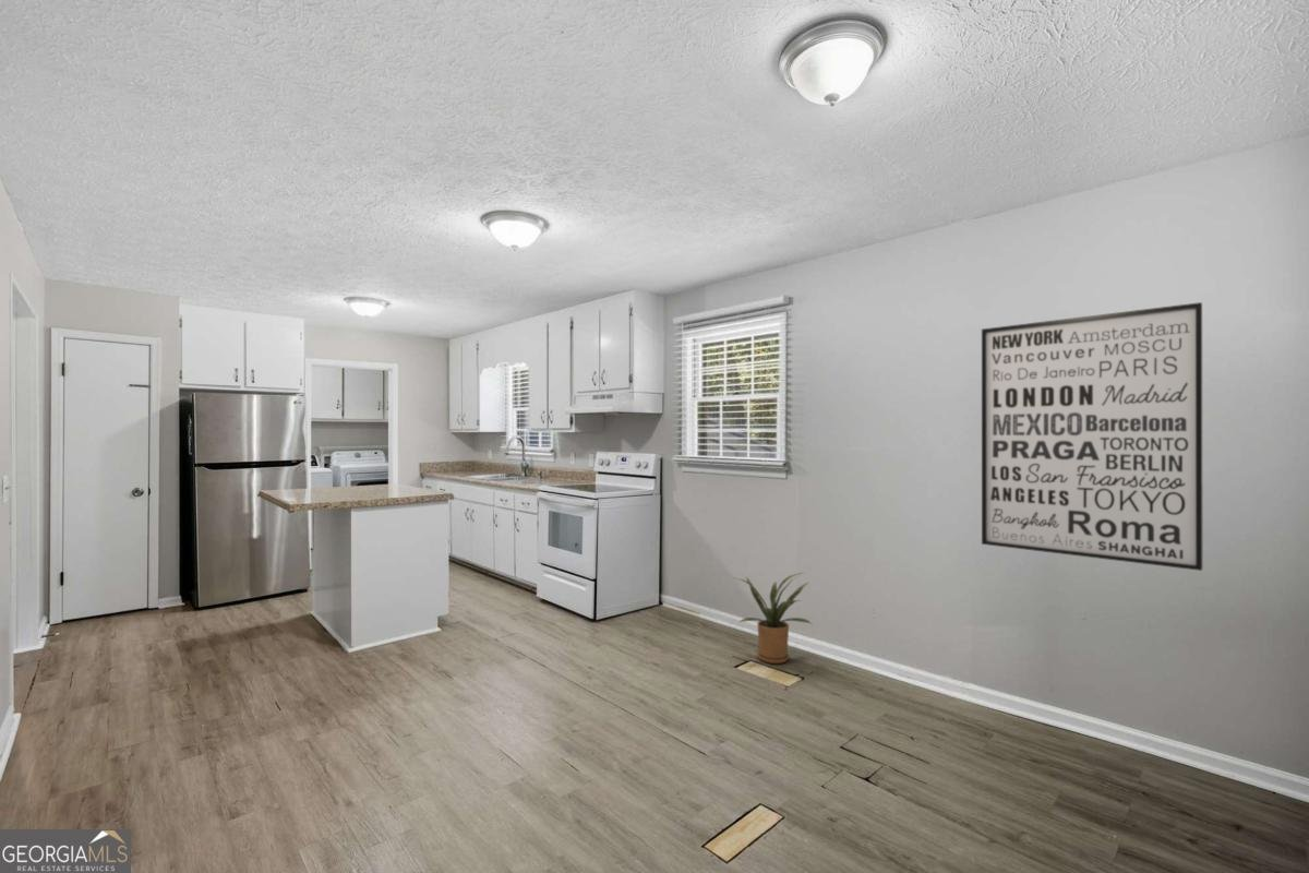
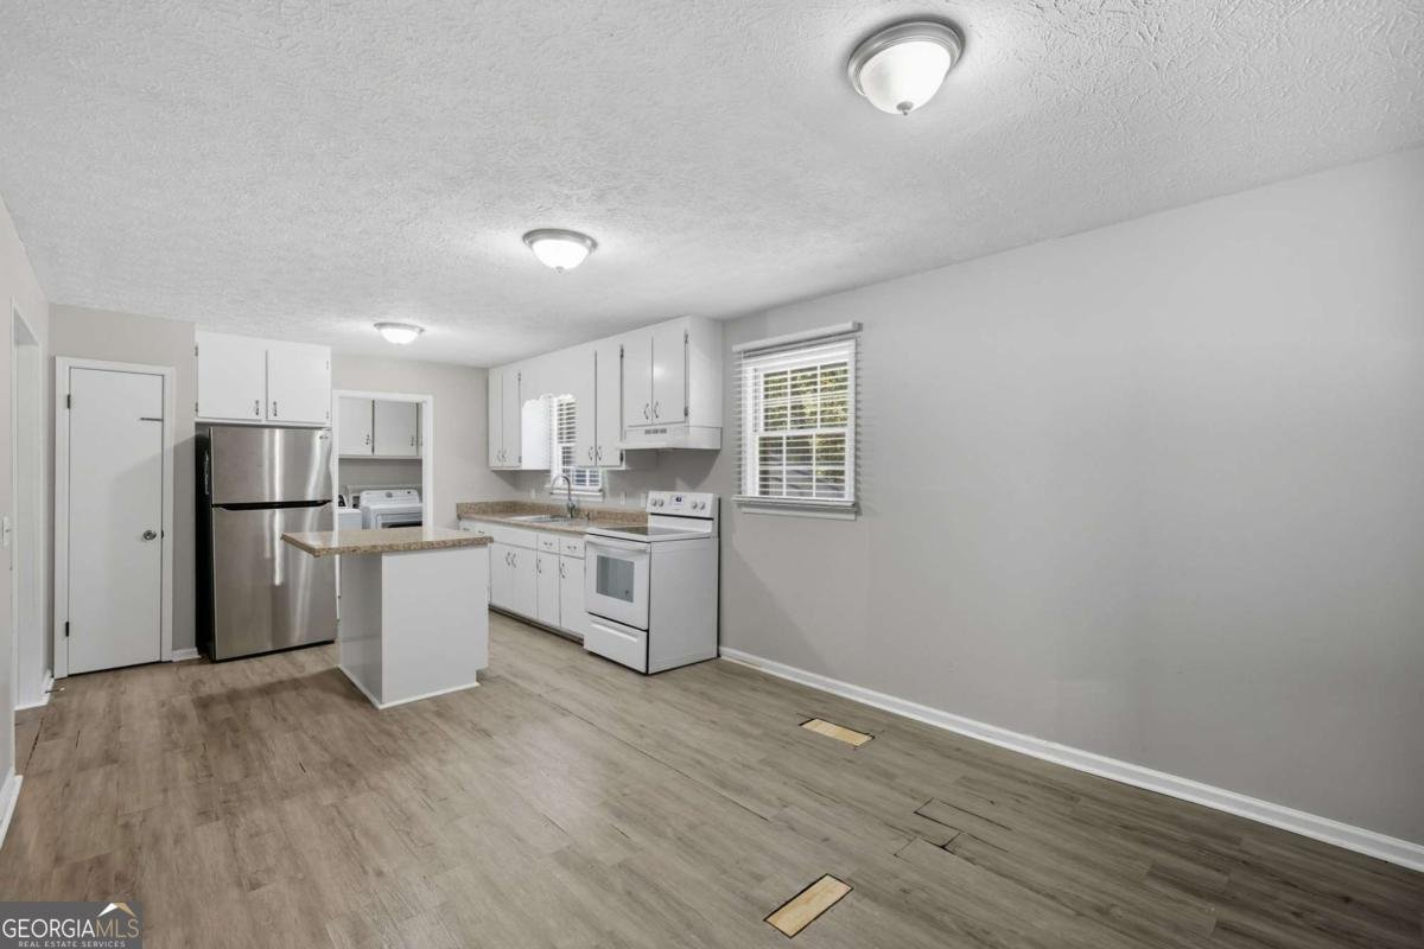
- wall art [981,301,1204,572]
- house plant [731,572,813,665]
